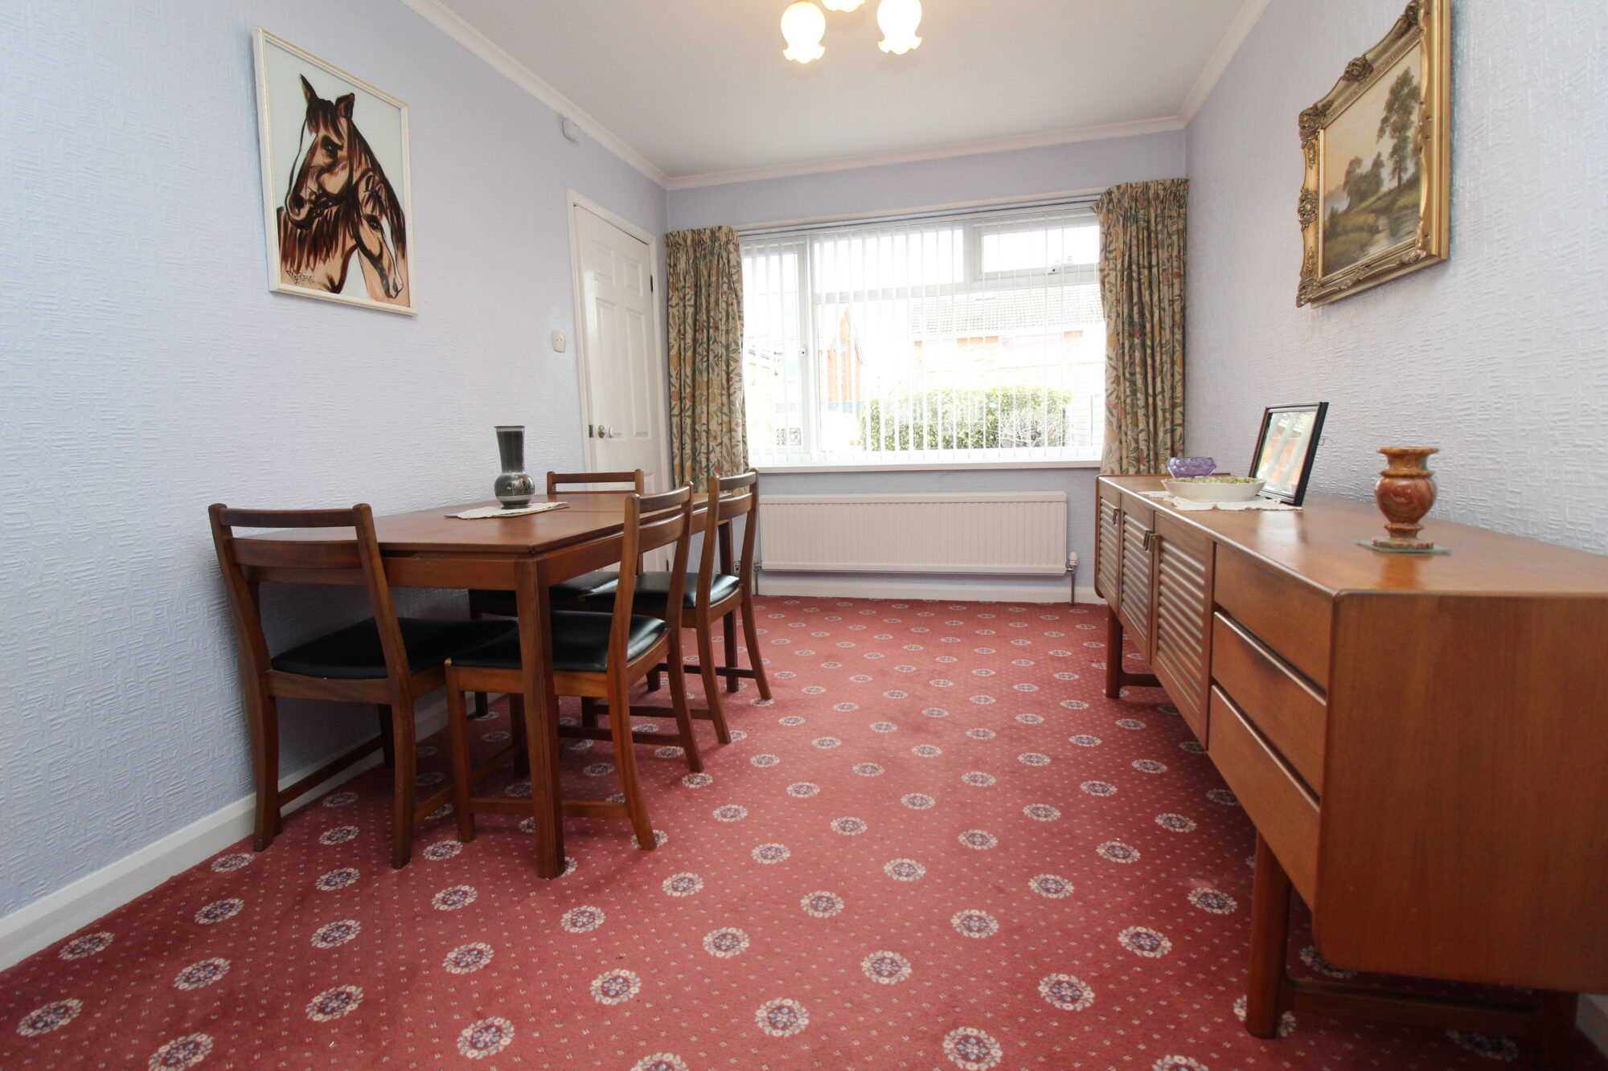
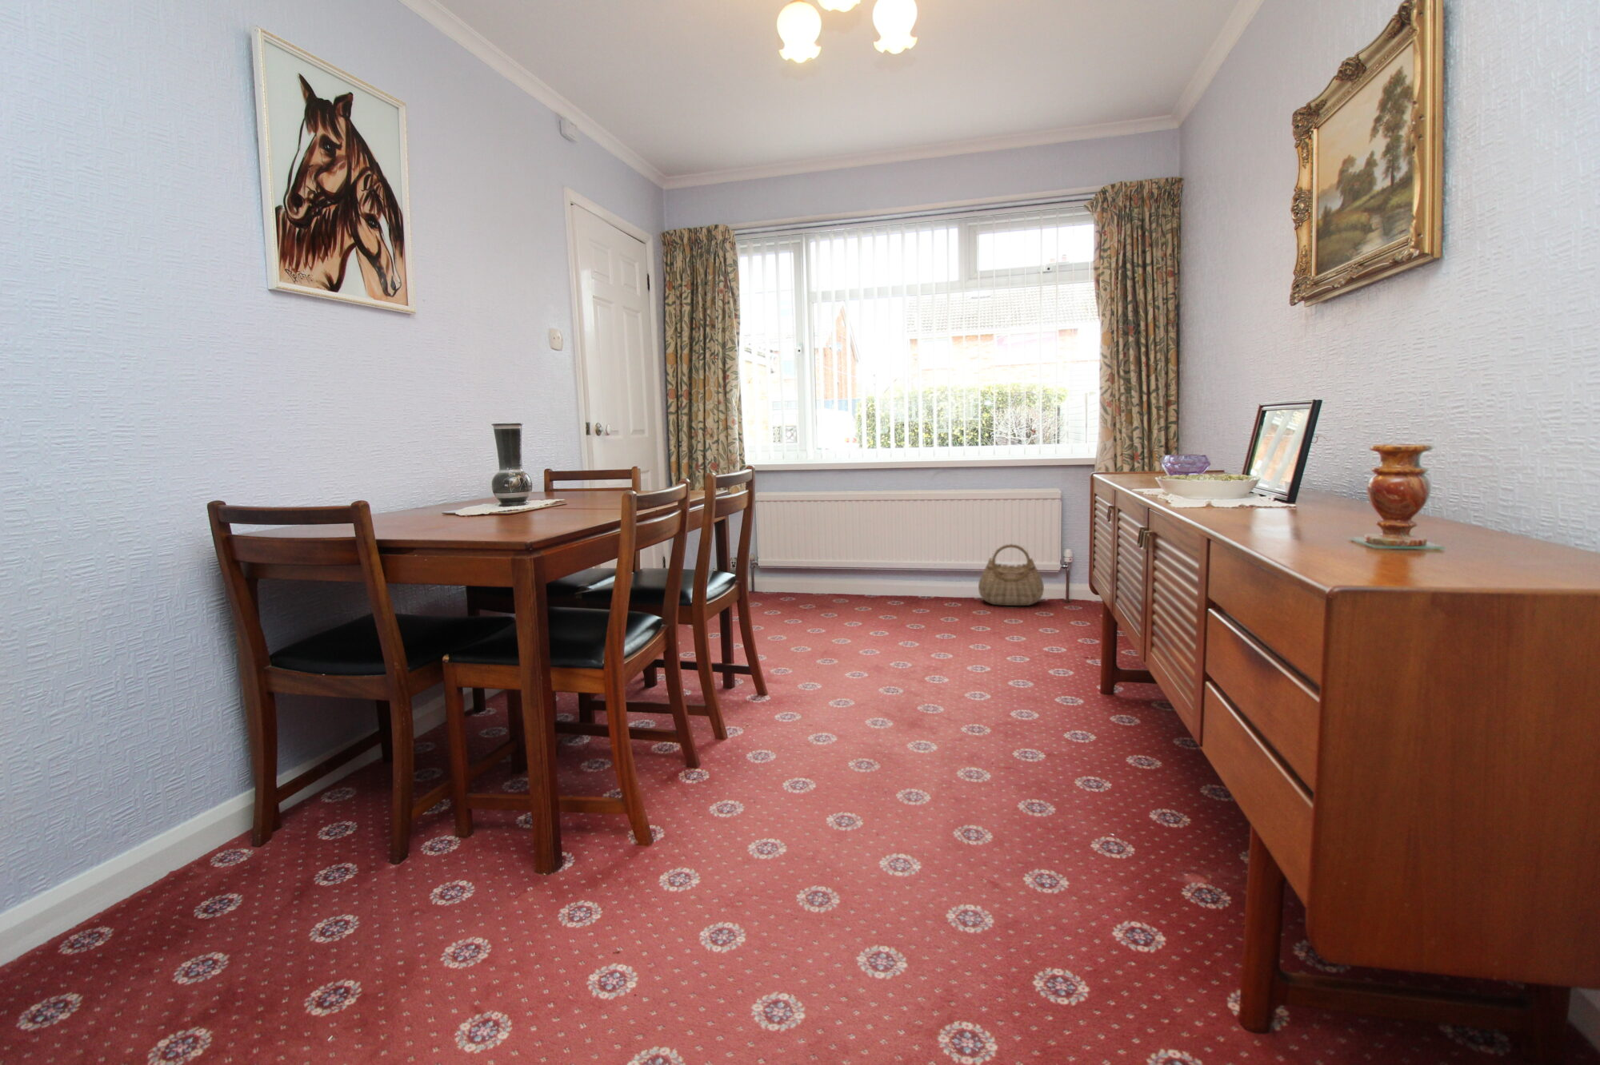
+ basket [978,543,1044,606]
